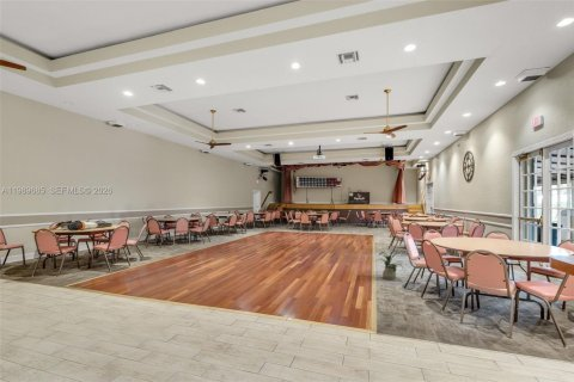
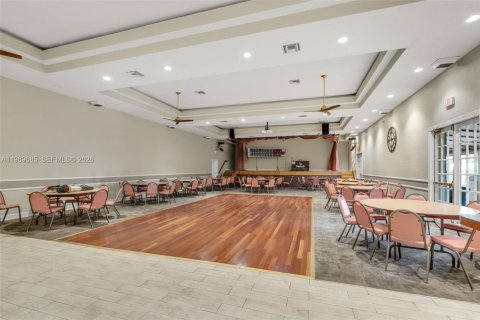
- house plant [374,249,405,281]
